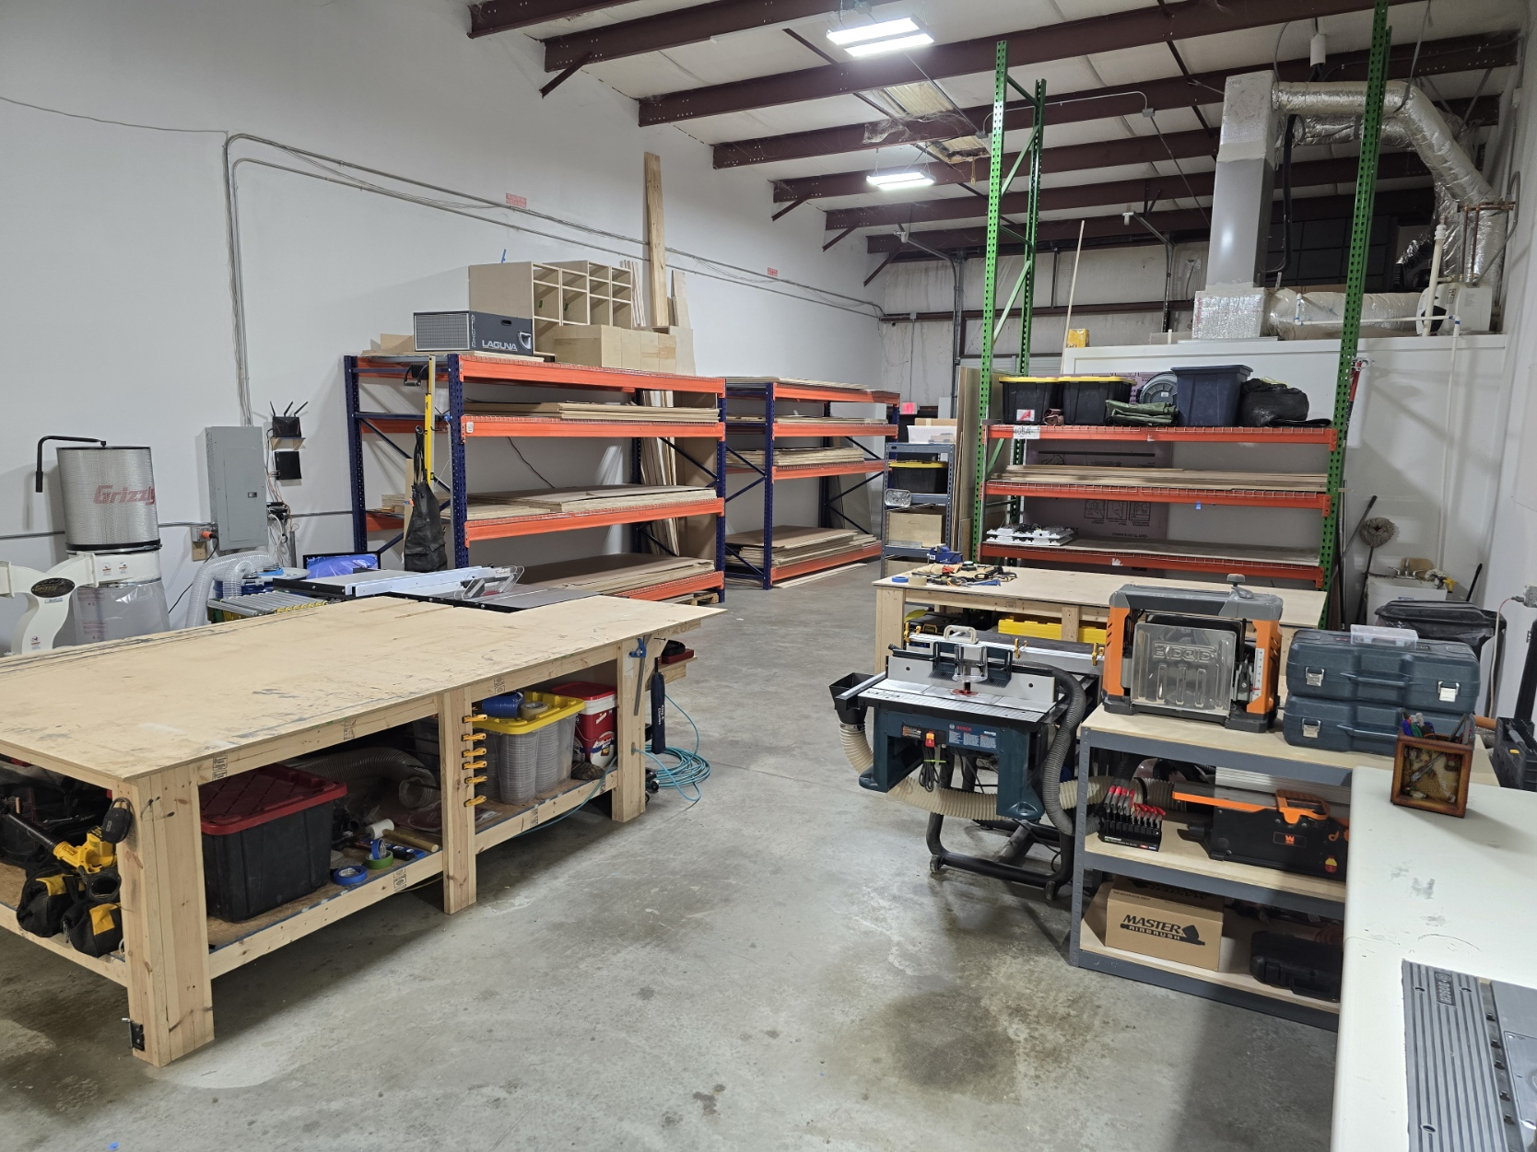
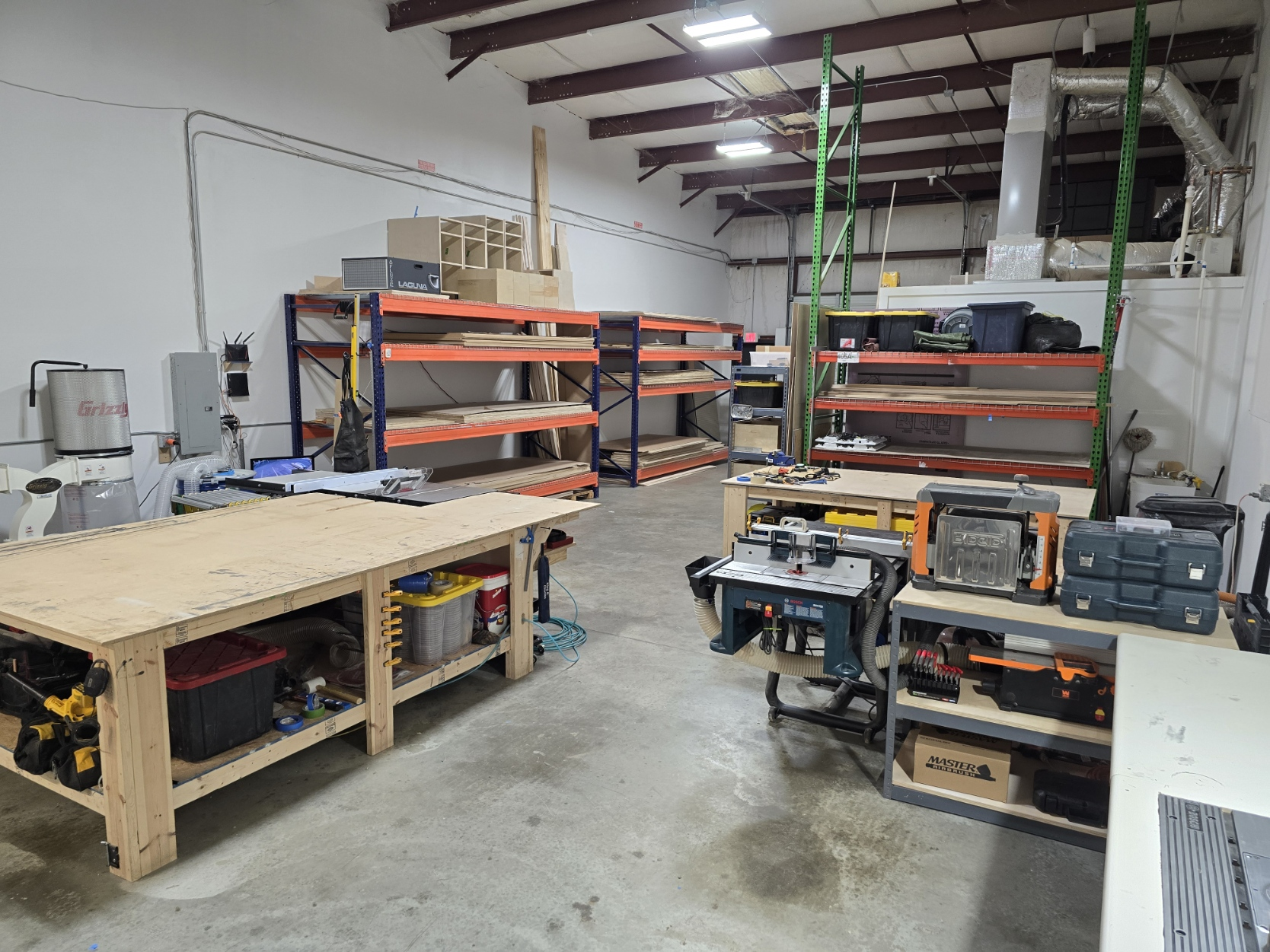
- desk organizer [1389,707,1474,819]
